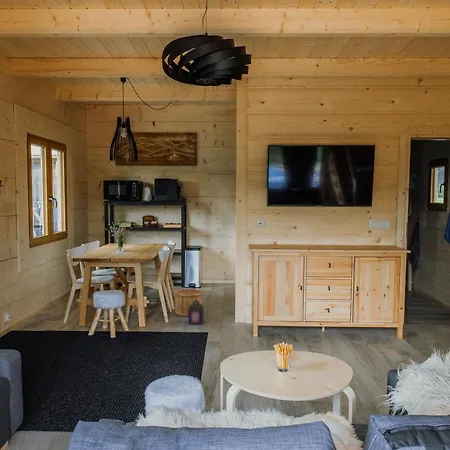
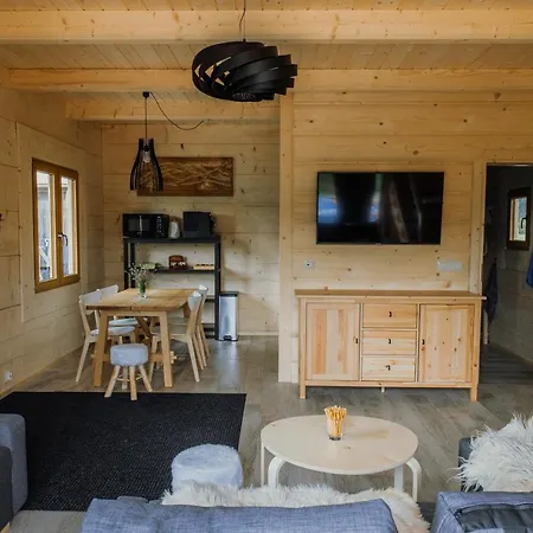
- wooden bucket [173,287,204,317]
- lantern [187,301,205,326]
